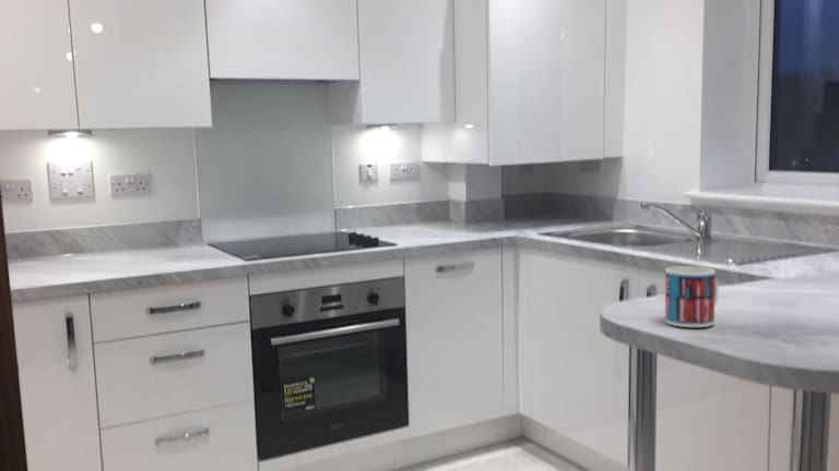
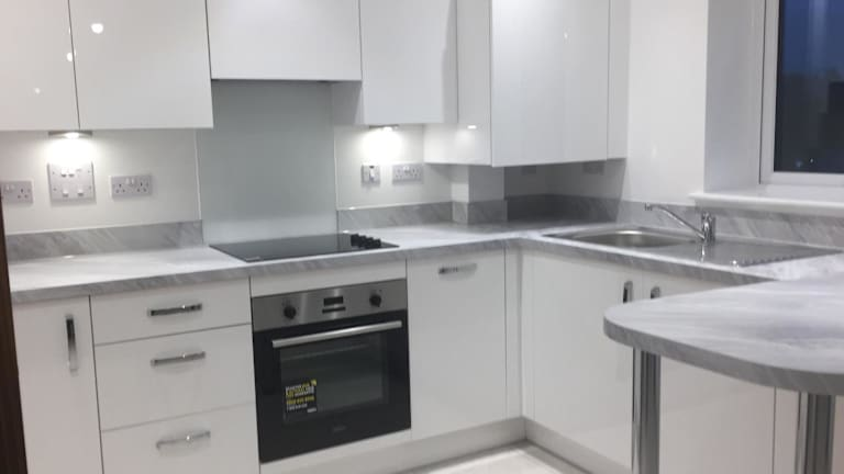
- mug [664,265,719,328]
